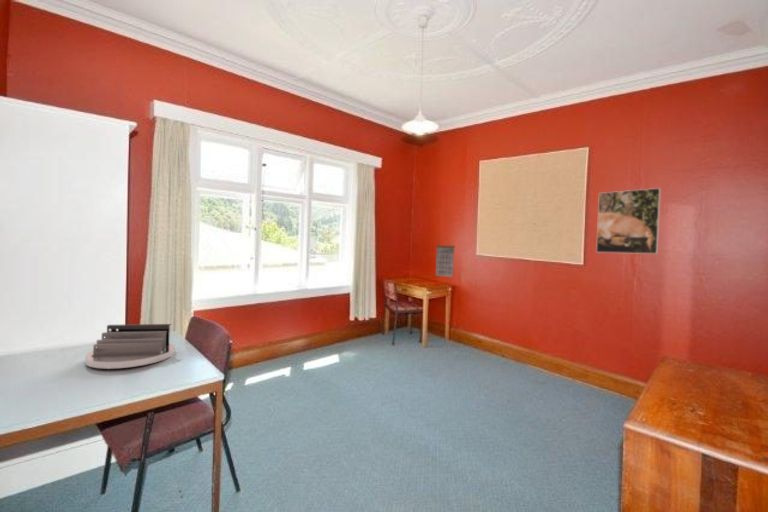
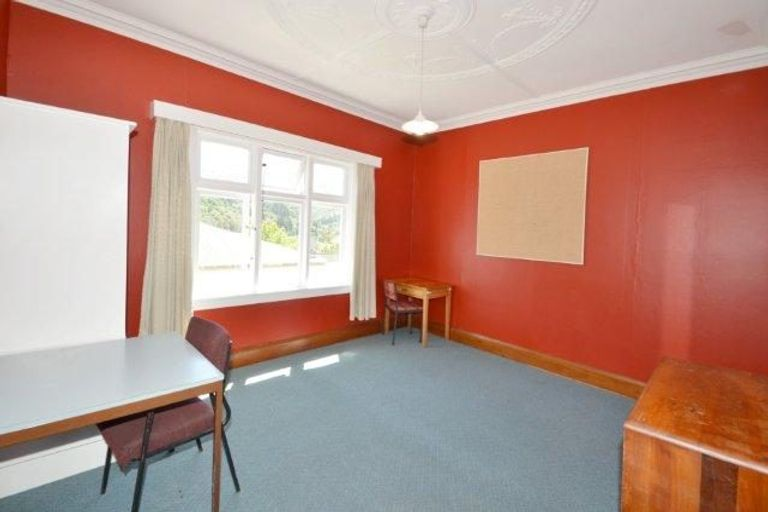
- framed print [595,187,662,255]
- desk organizer [84,323,176,370]
- calendar [435,238,456,278]
